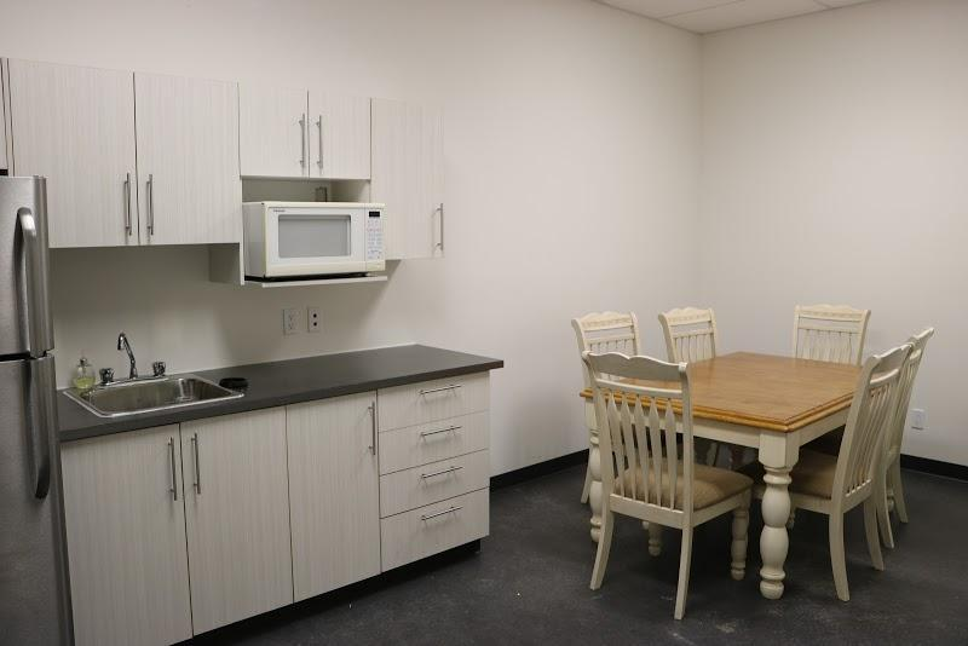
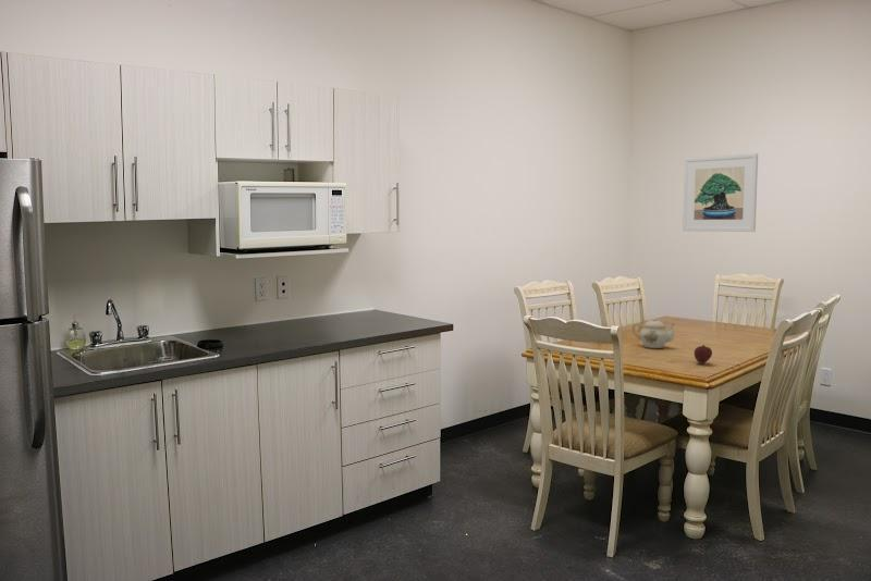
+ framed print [682,152,759,233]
+ fruit [694,344,713,364]
+ teapot [630,318,676,349]
